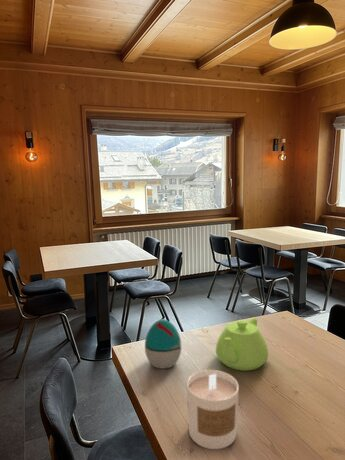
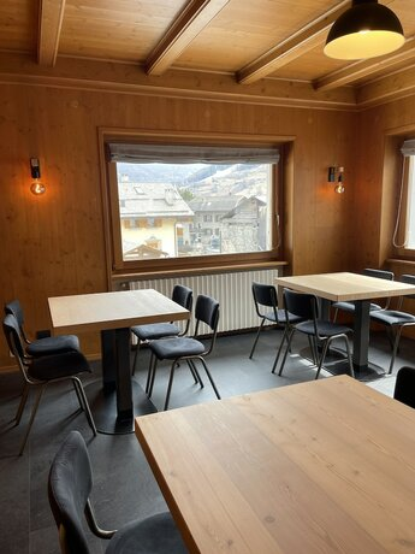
- teapot [215,316,269,372]
- decorative egg [144,318,182,370]
- candle [186,369,240,450]
